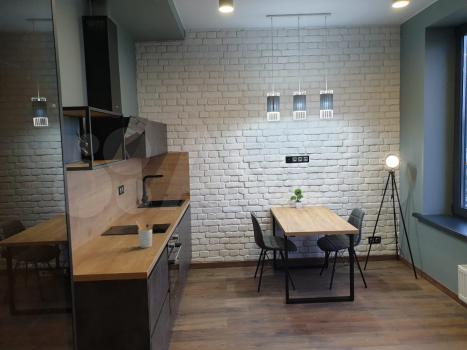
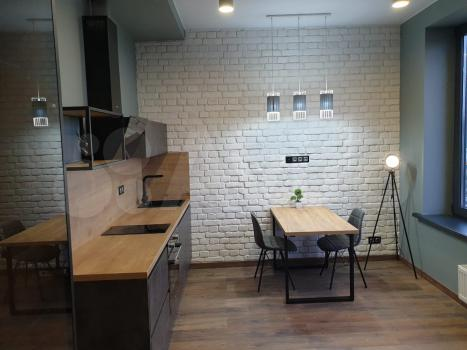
- utensil holder [135,219,155,249]
